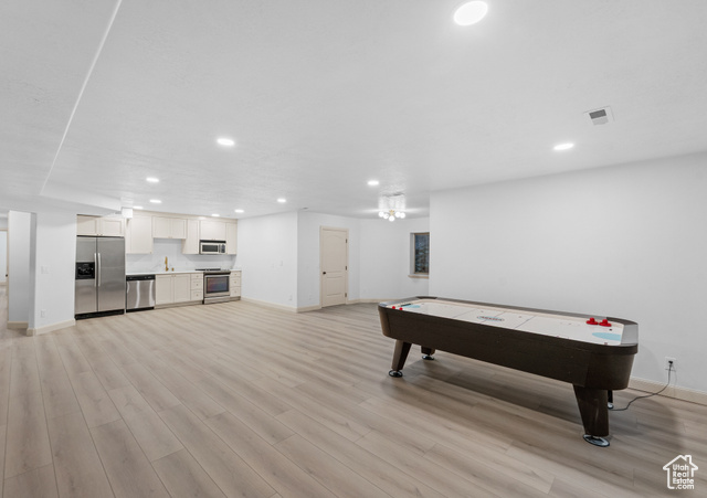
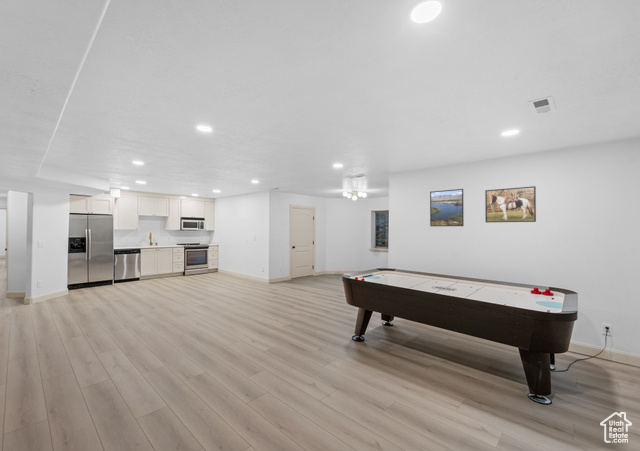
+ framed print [484,185,537,223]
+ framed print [429,188,465,227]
